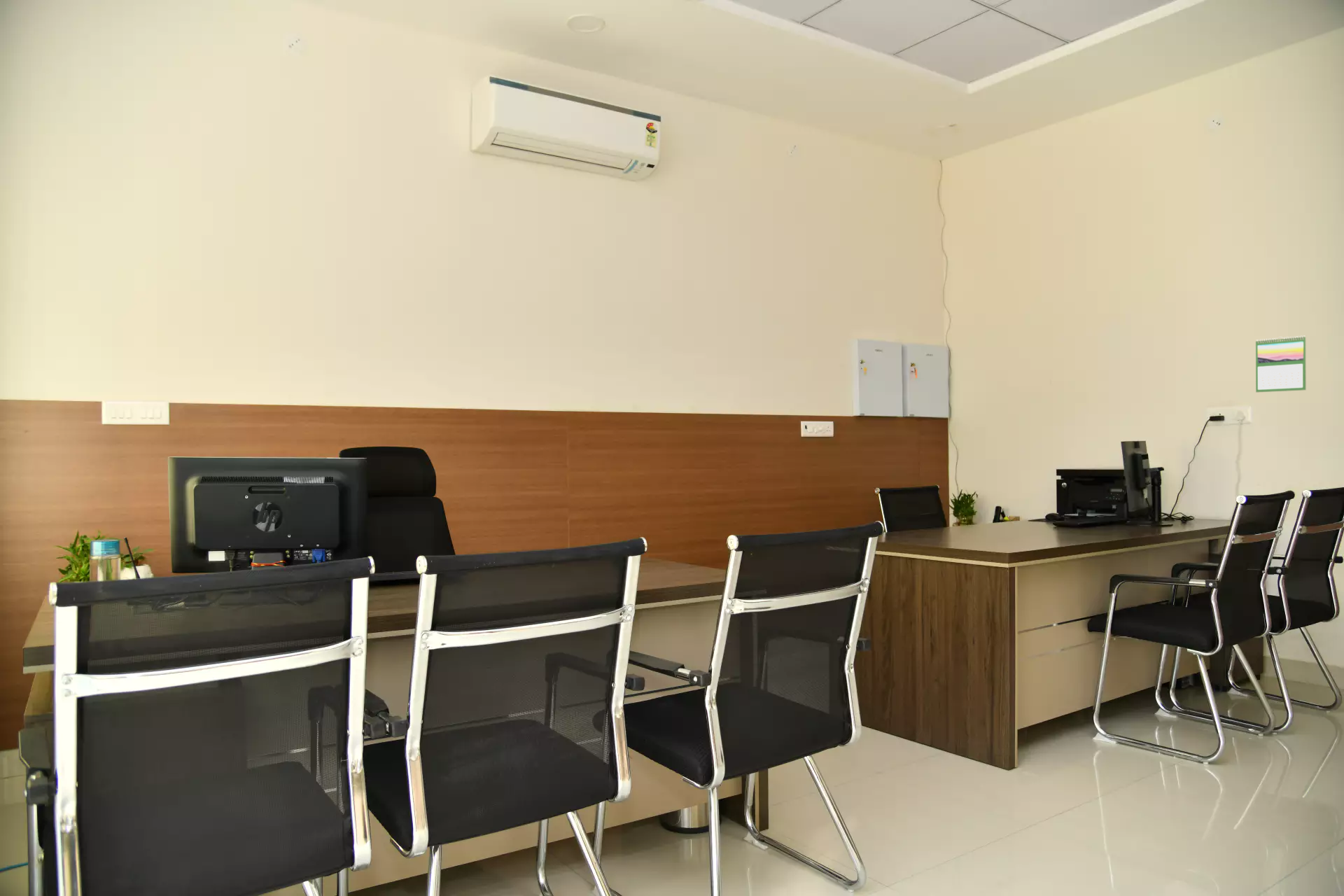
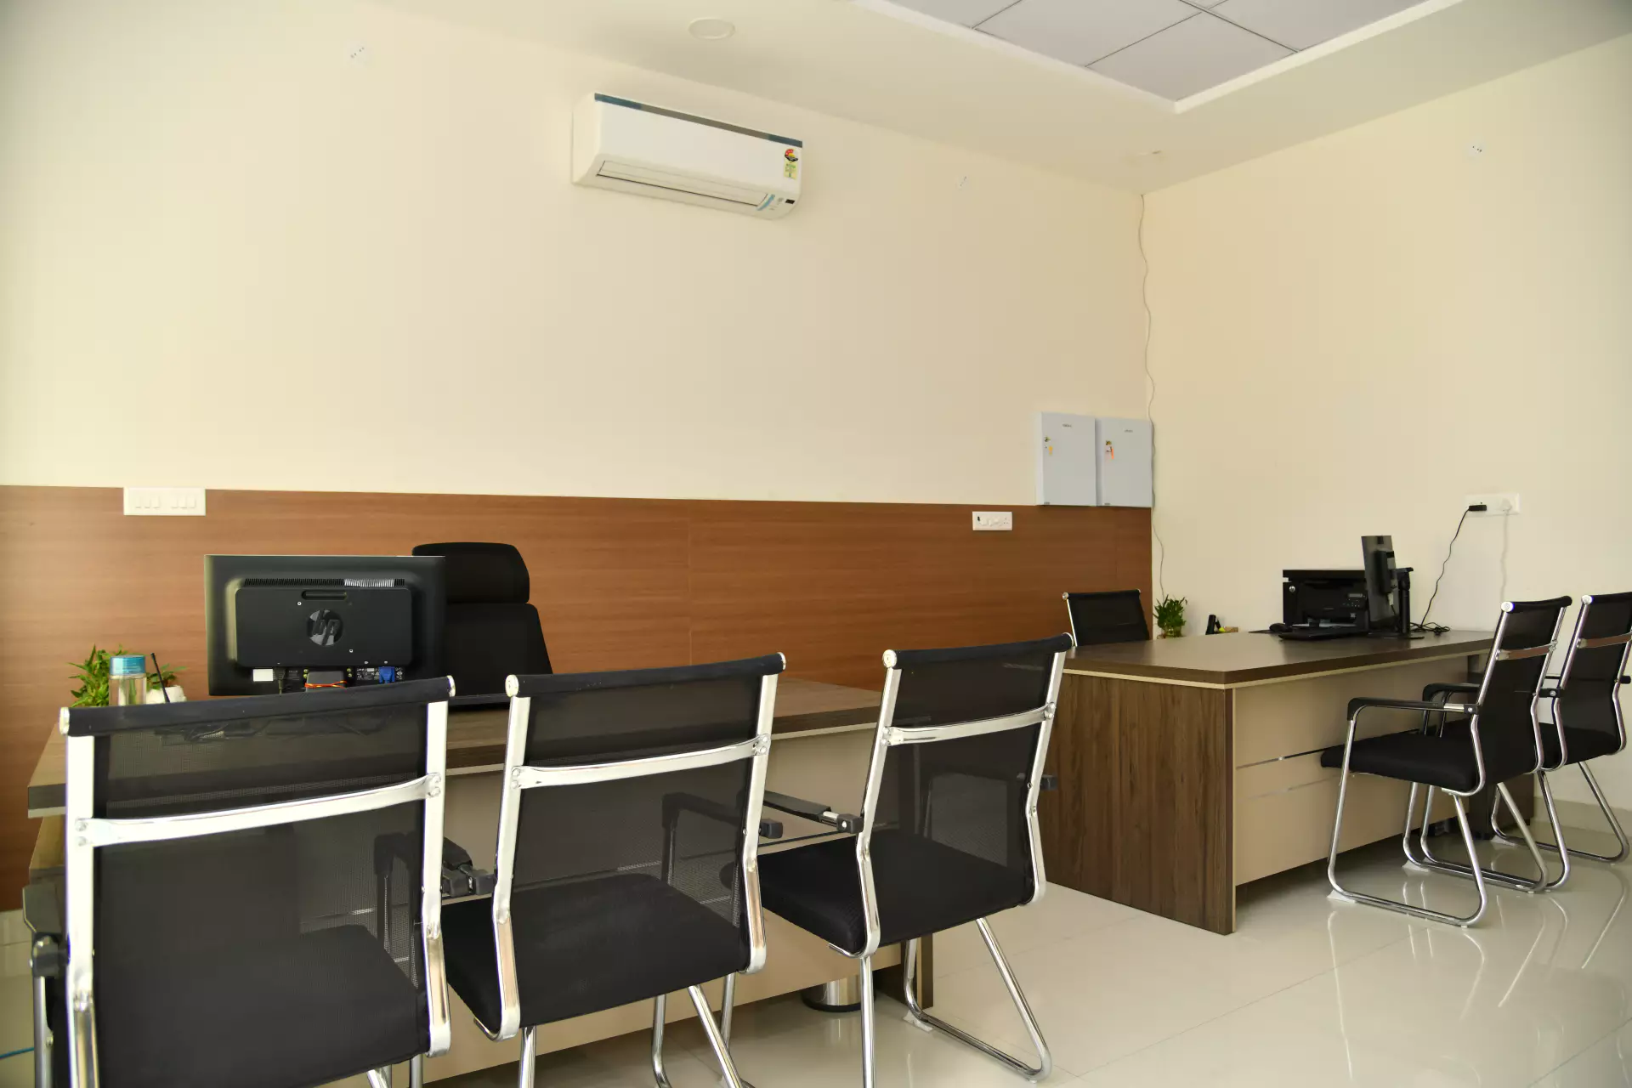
- calendar [1255,335,1307,393]
